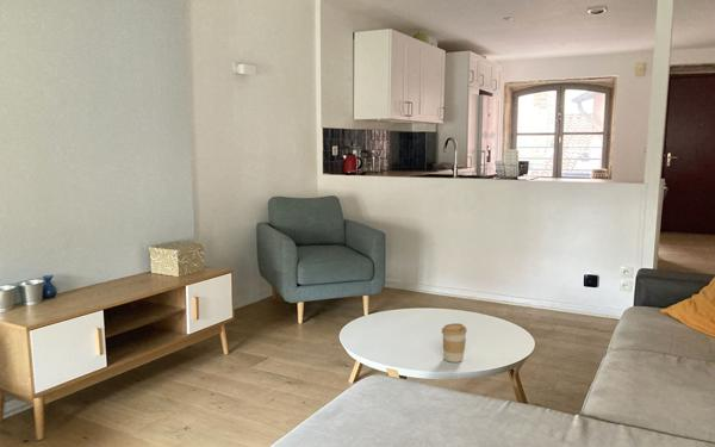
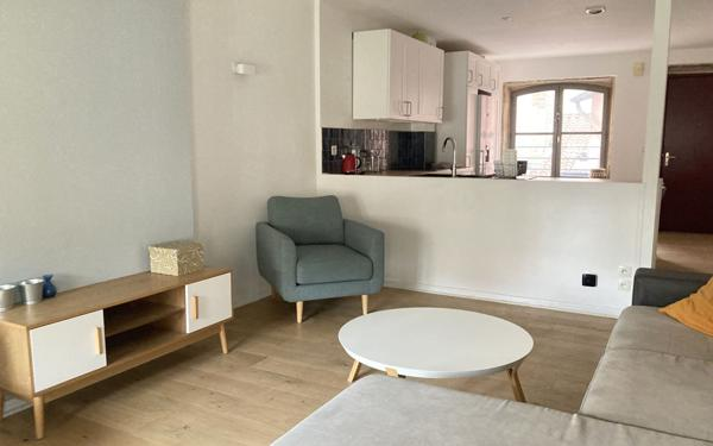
- coffee cup [441,322,468,364]
